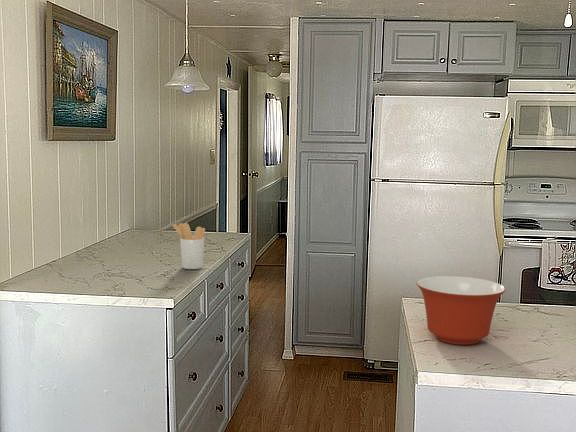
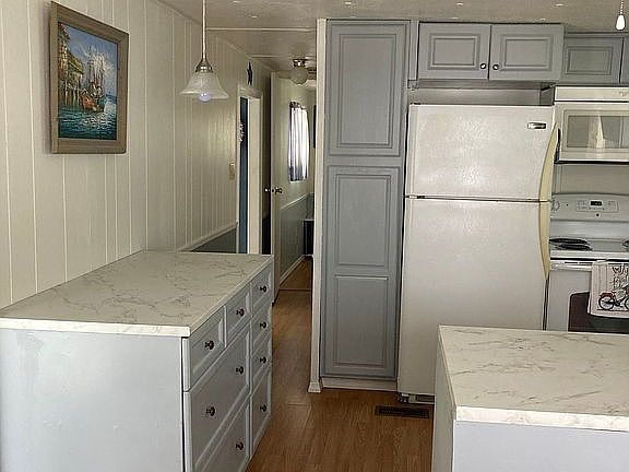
- mixing bowl [415,275,506,346]
- utensil holder [172,222,206,270]
